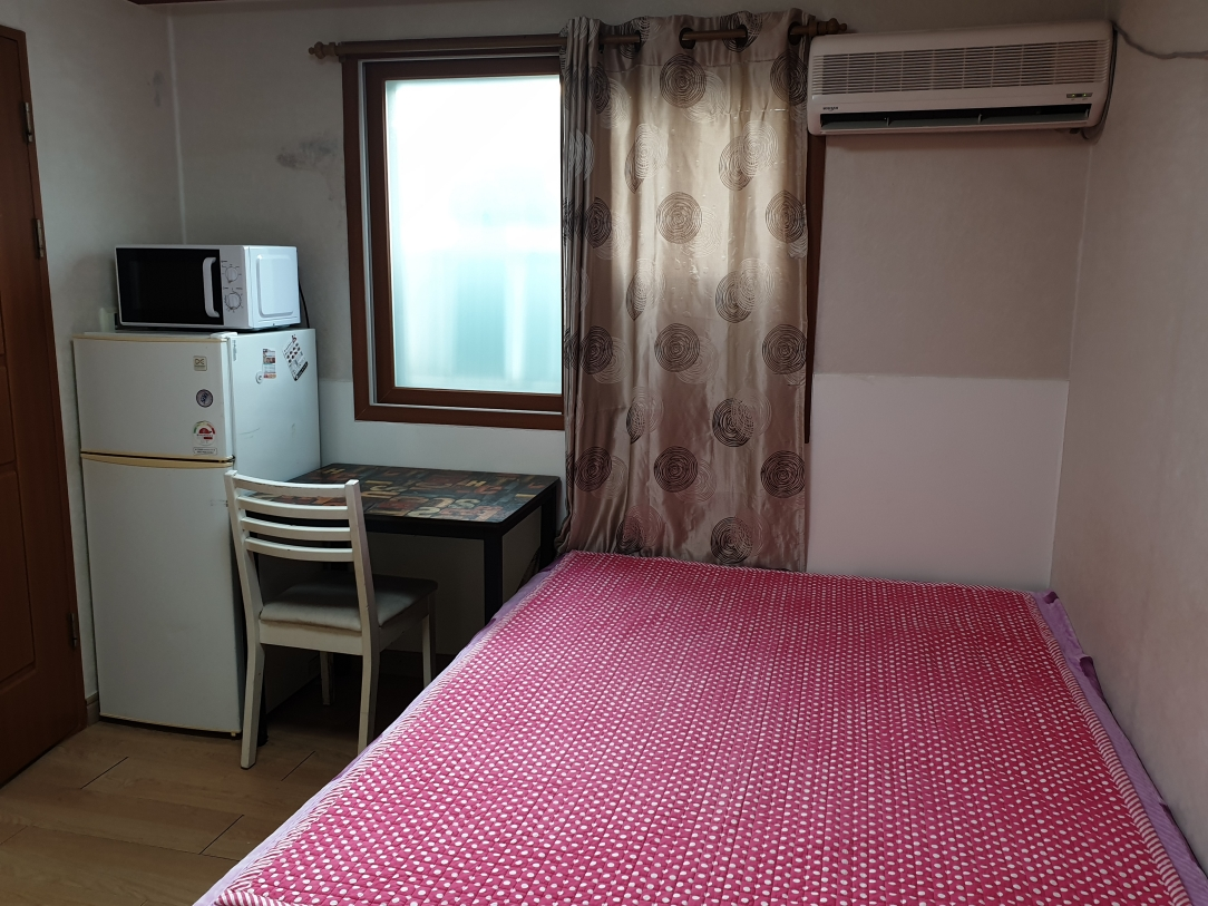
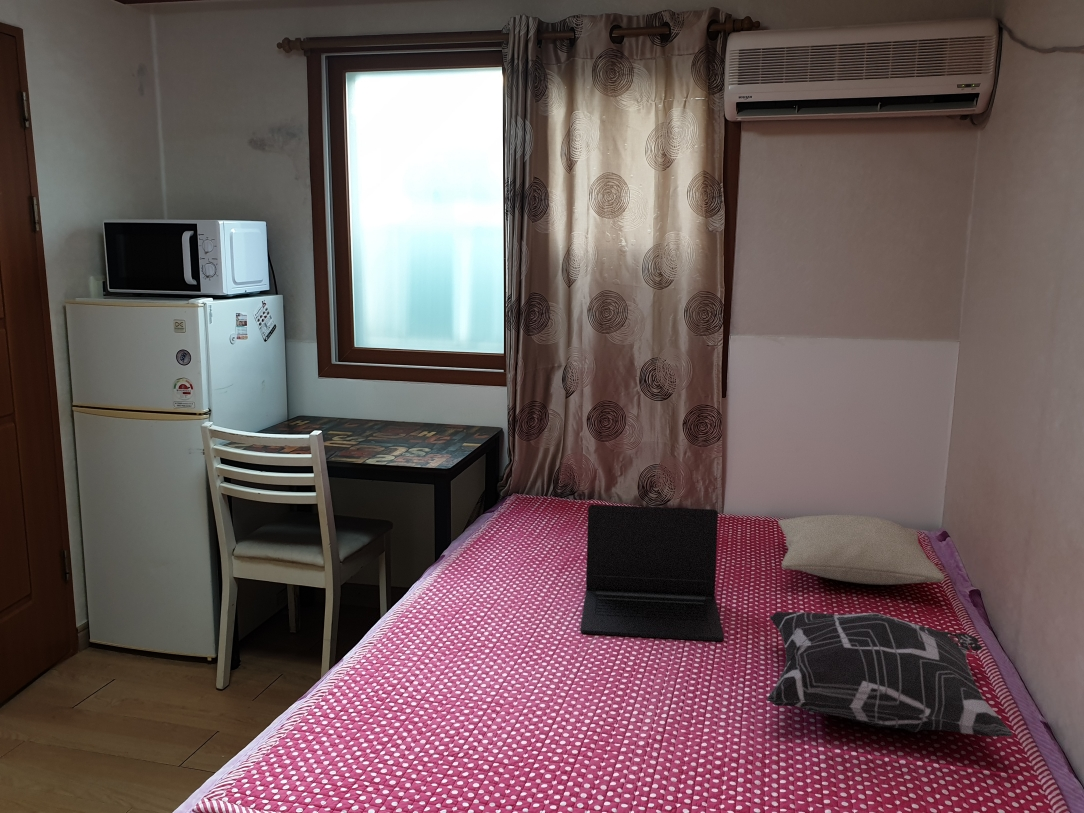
+ decorative pillow [766,611,1014,738]
+ laptop [580,504,725,642]
+ pillow [777,514,946,586]
